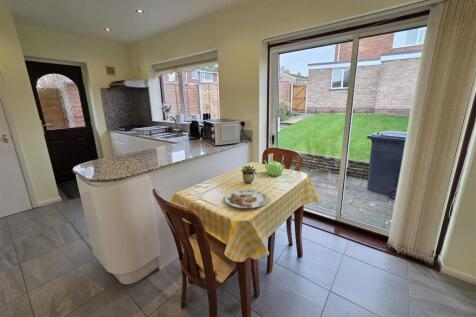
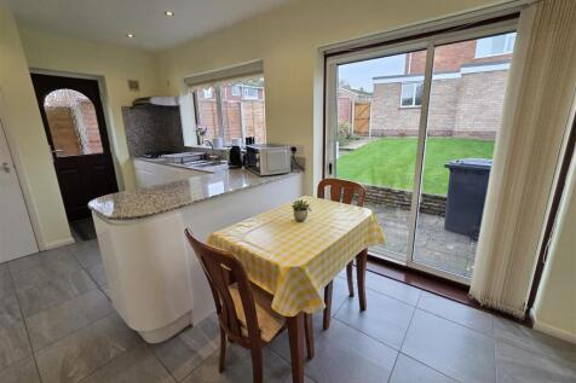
- plate [224,188,269,209]
- teapot [262,159,286,177]
